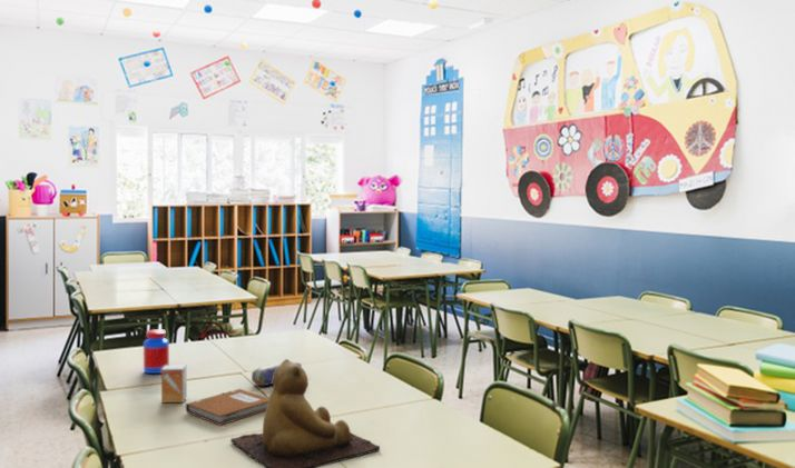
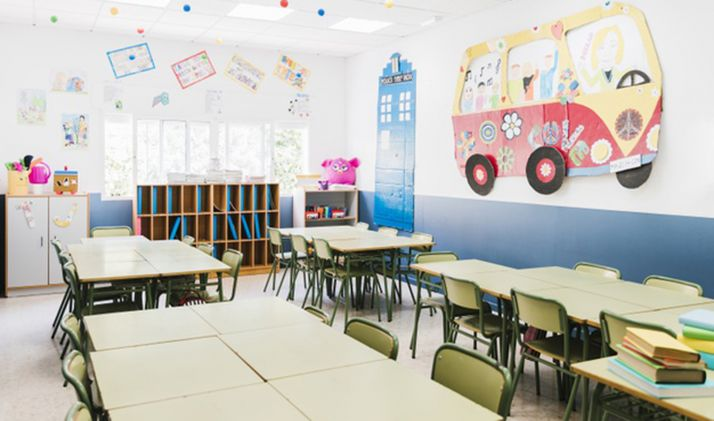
- small box [160,364,188,404]
- notebook [185,388,269,427]
- jar [143,328,170,375]
- pencil case [251,360,303,388]
- teddy bear [229,358,381,468]
